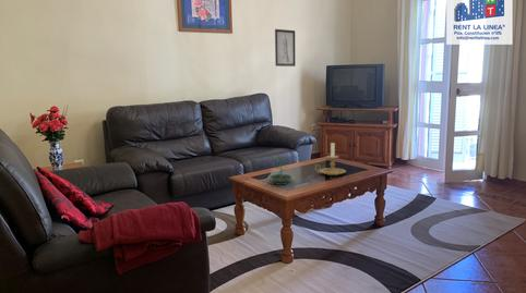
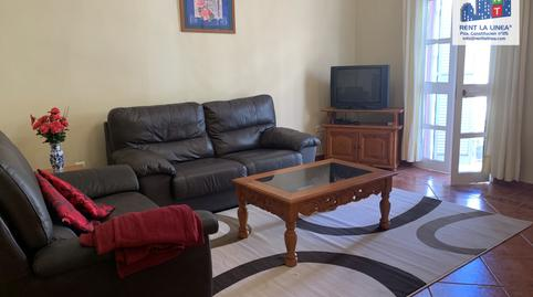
- terrarium [266,156,295,186]
- candle holder [313,142,347,176]
- wall art [274,28,296,68]
